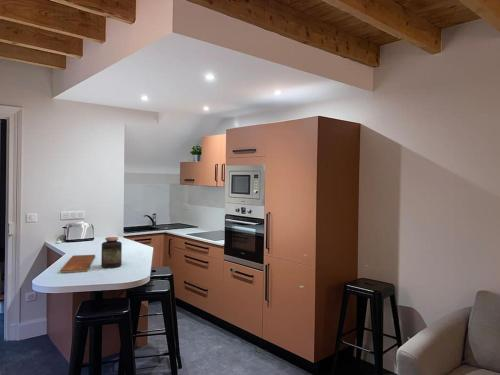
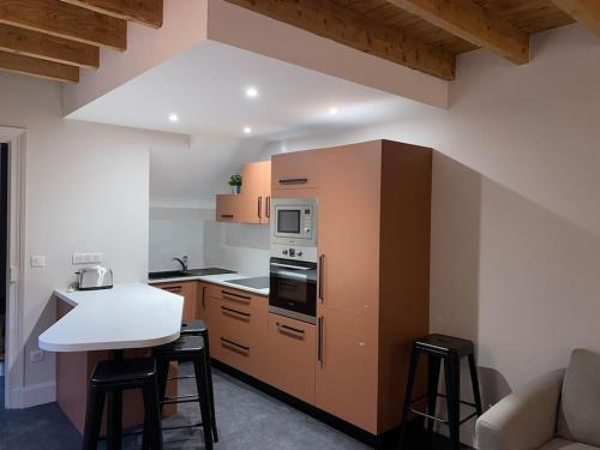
- jar [100,236,123,269]
- chopping board [59,254,96,274]
